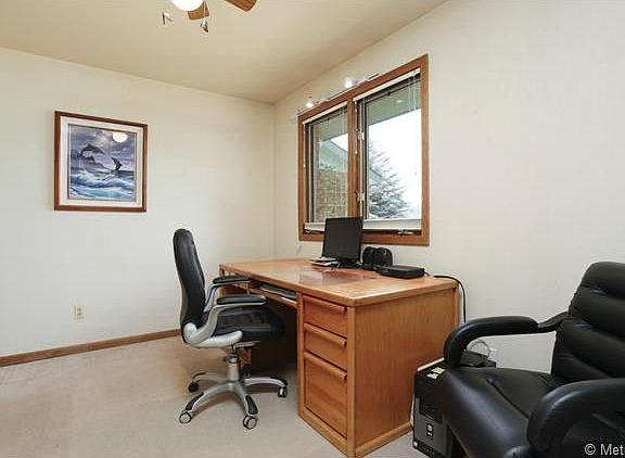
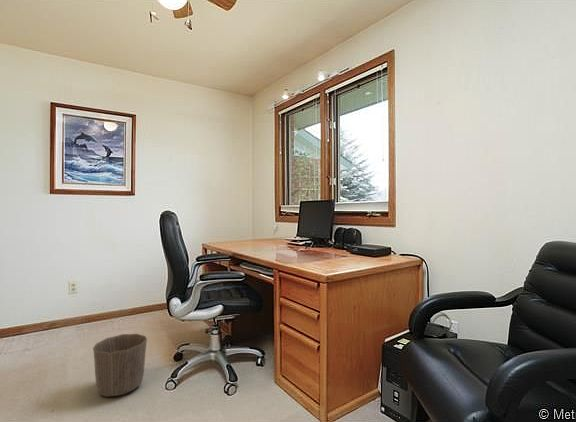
+ waste basket [92,333,148,398]
